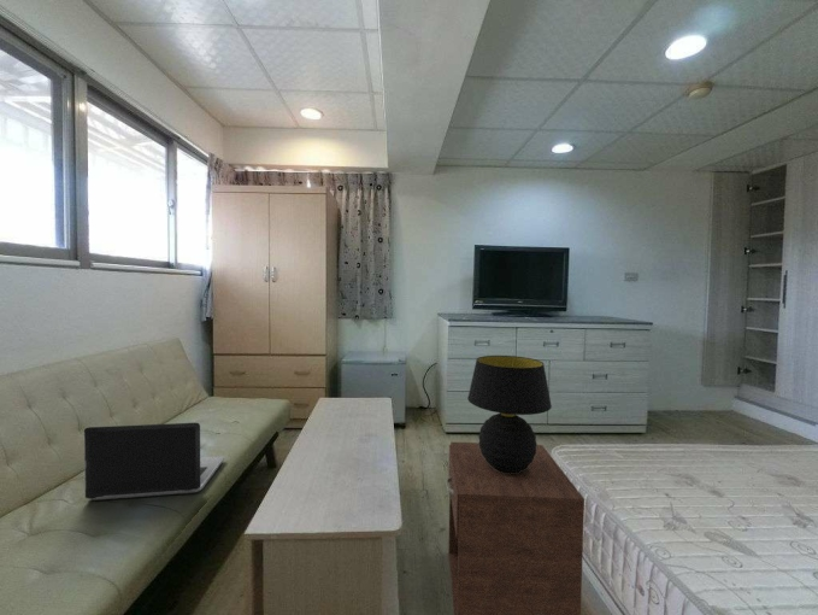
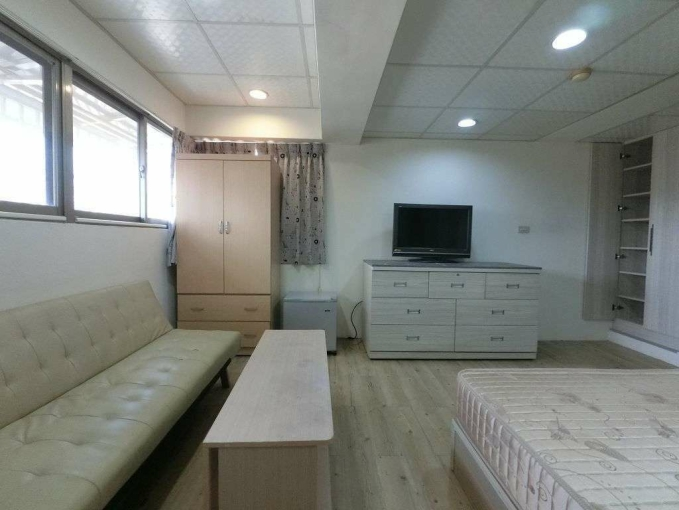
- laptop computer [83,422,225,502]
- table lamp [466,355,553,474]
- nightstand [446,440,585,615]
